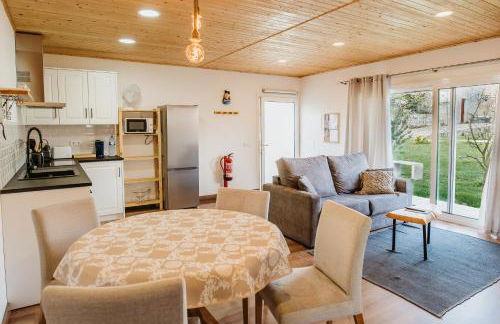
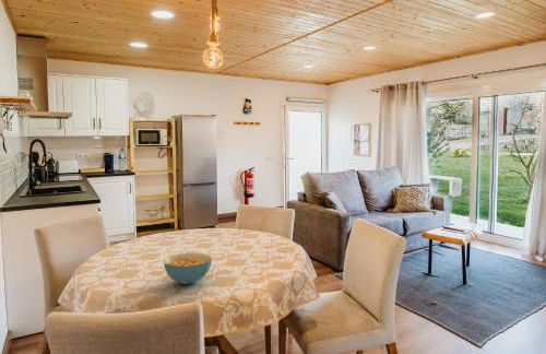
+ cereal bowl [163,252,213,285]
